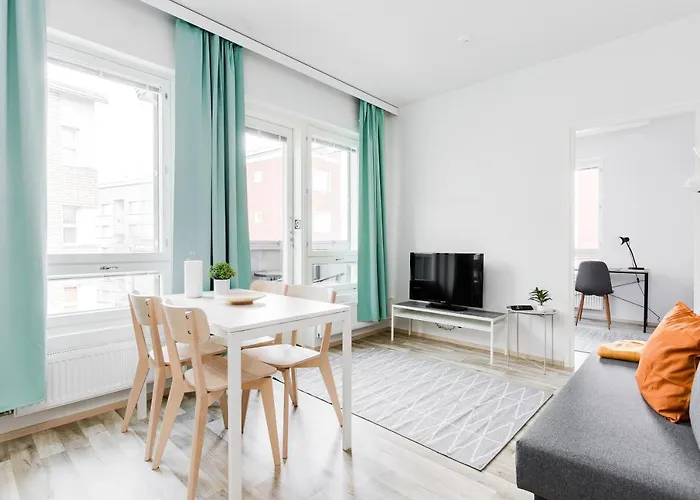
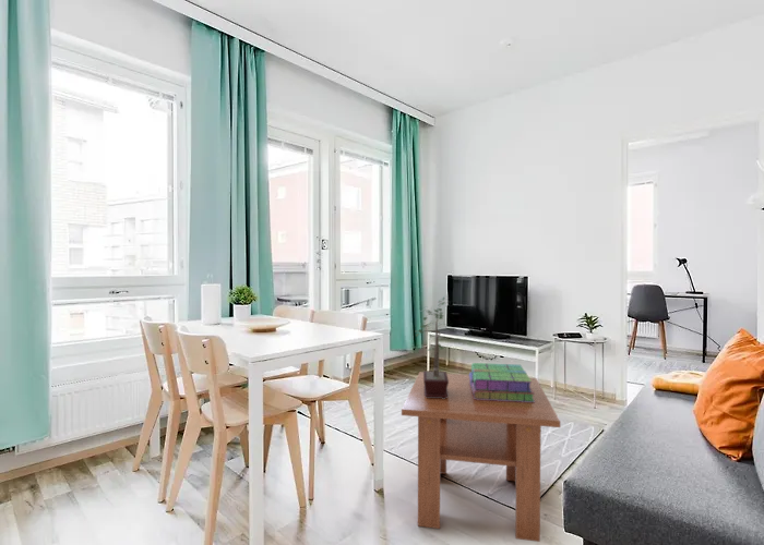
+ potted plant [415,294,449,399]
+ stack of books [468,362,535,402]
+ coffee table [401,371,561,543]
